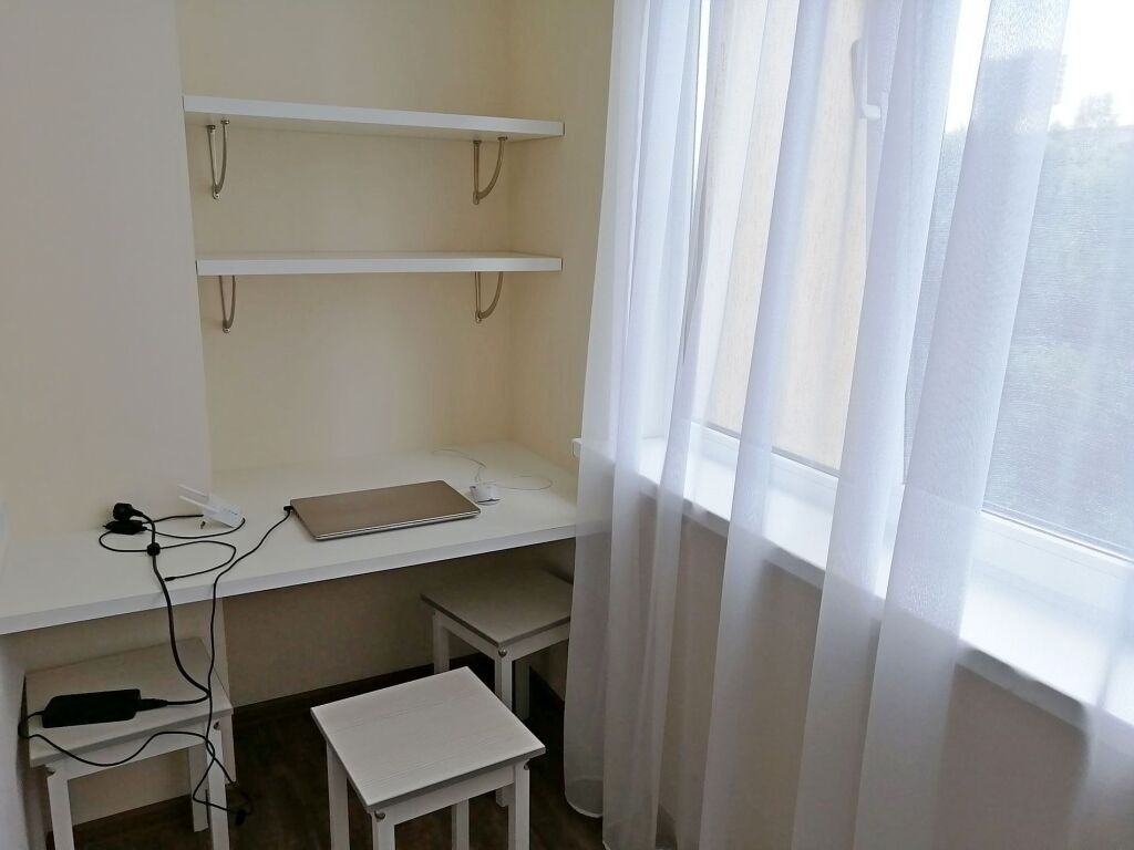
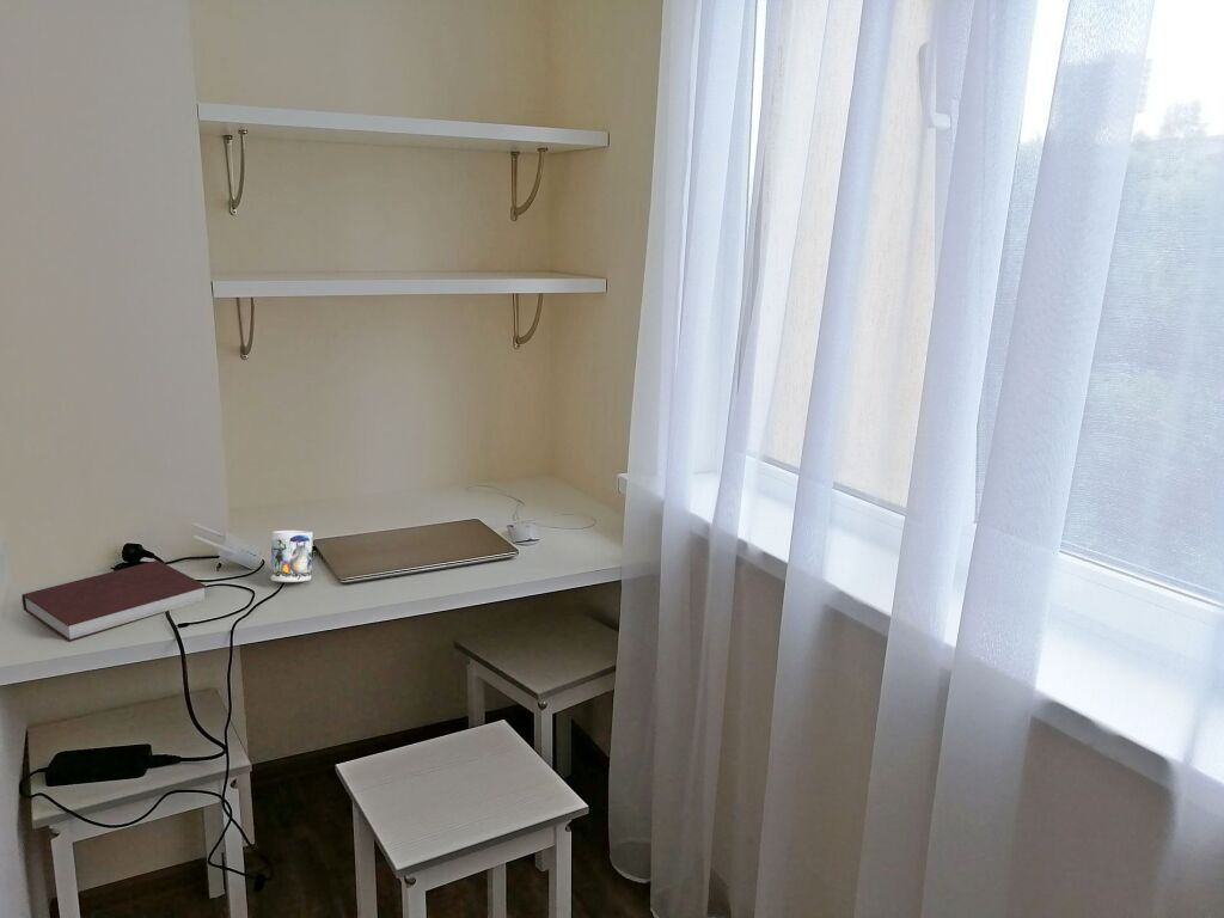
+ mug [270,530,313,583]
+ notebook [20,559,208,643]
